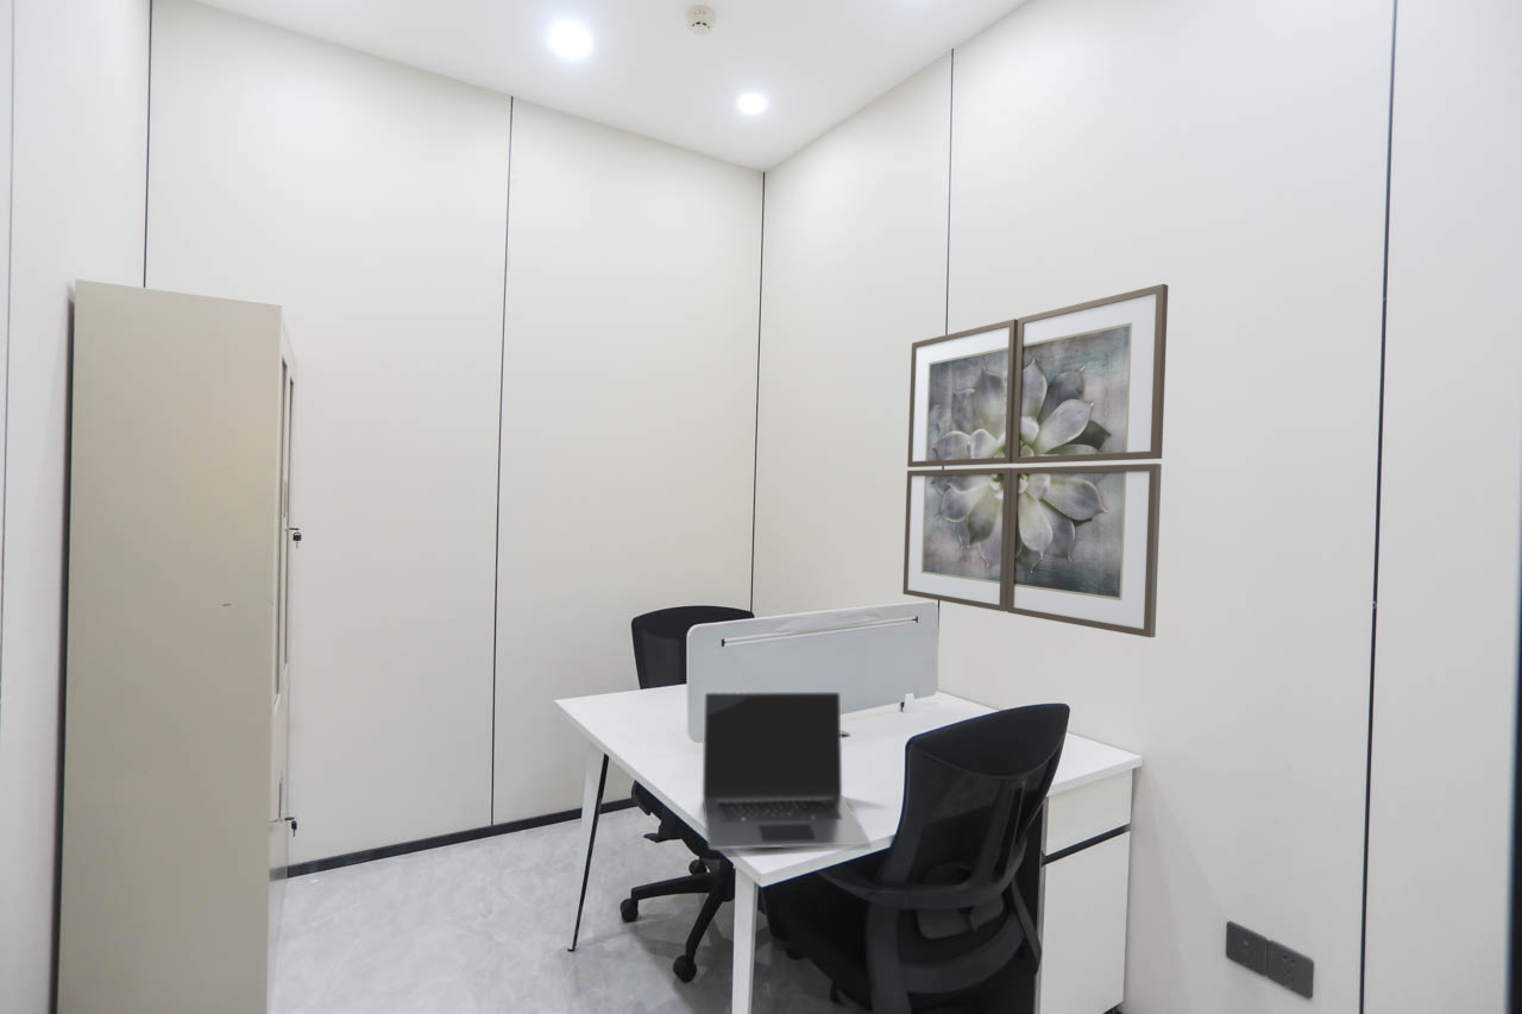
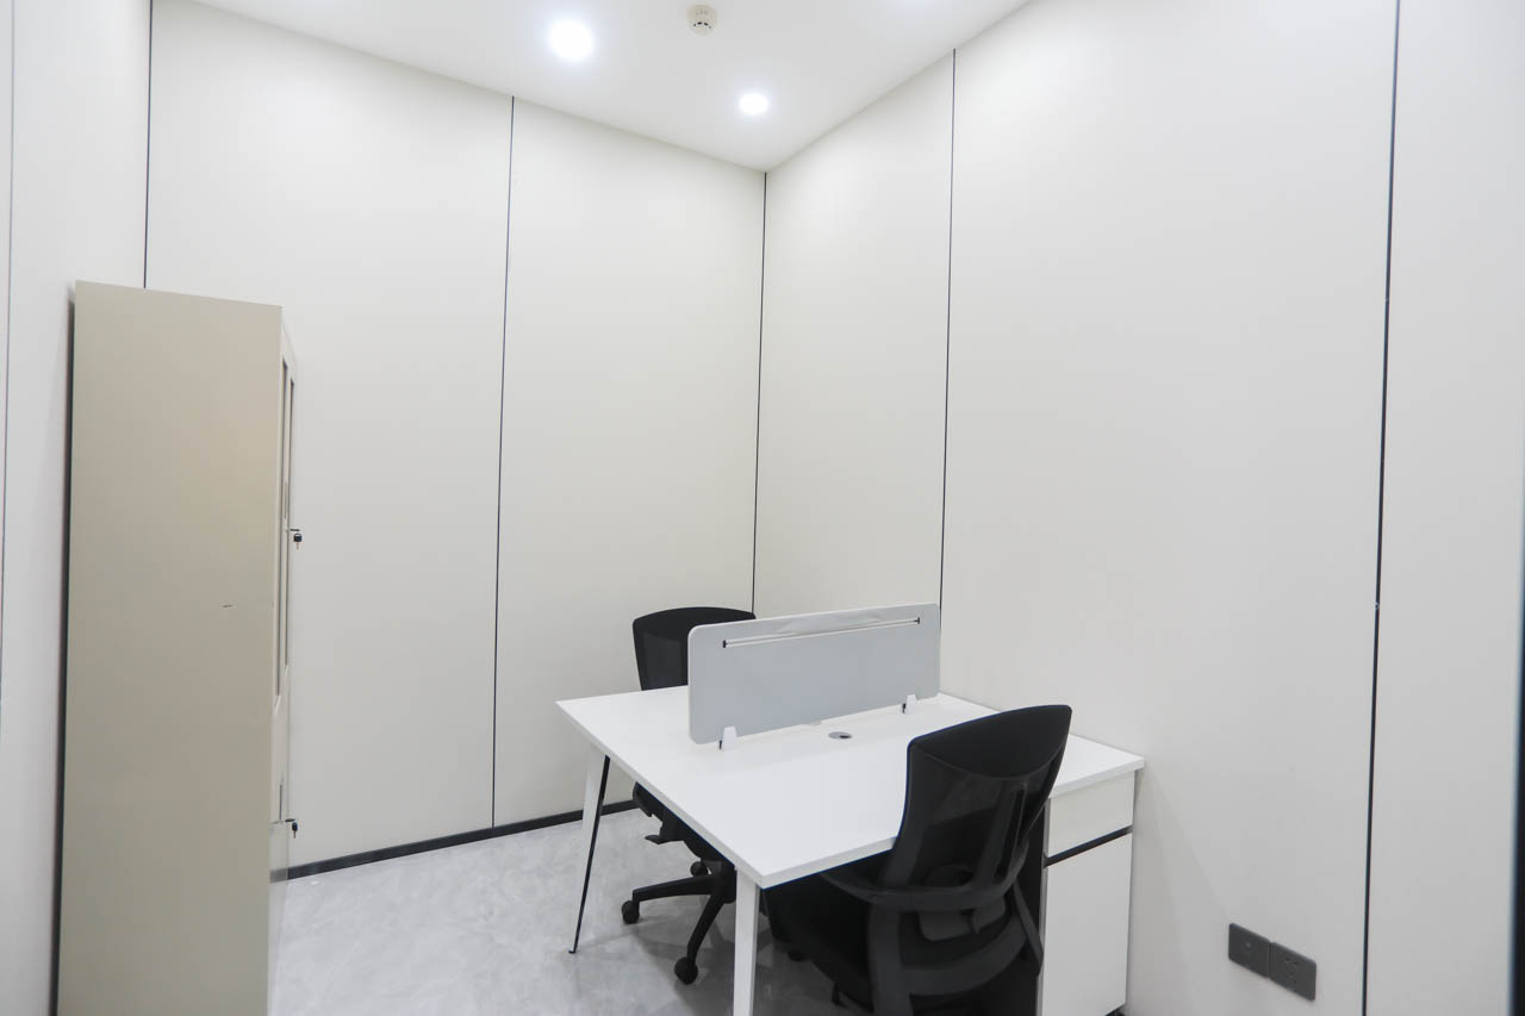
- laptop [702,691,872,850]
- wall art [901,283,1169,638]
